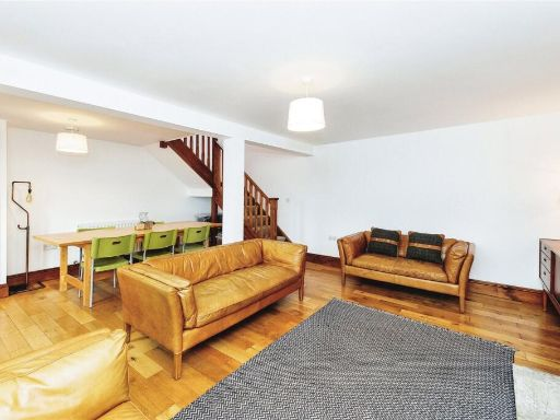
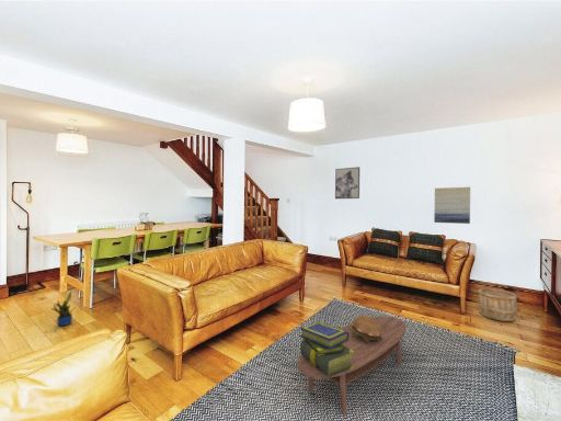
+ stack of books [299,320,354,377]
+ wall art [433,186,471,225]
+ wall art [334,166,360,200]
+ coffee table [297,316,408,416]
+ decorative bowl [351,315,382,344]
+ potted plant [50,289,77,327]
+ wooden bucket [477,287,518,322]
